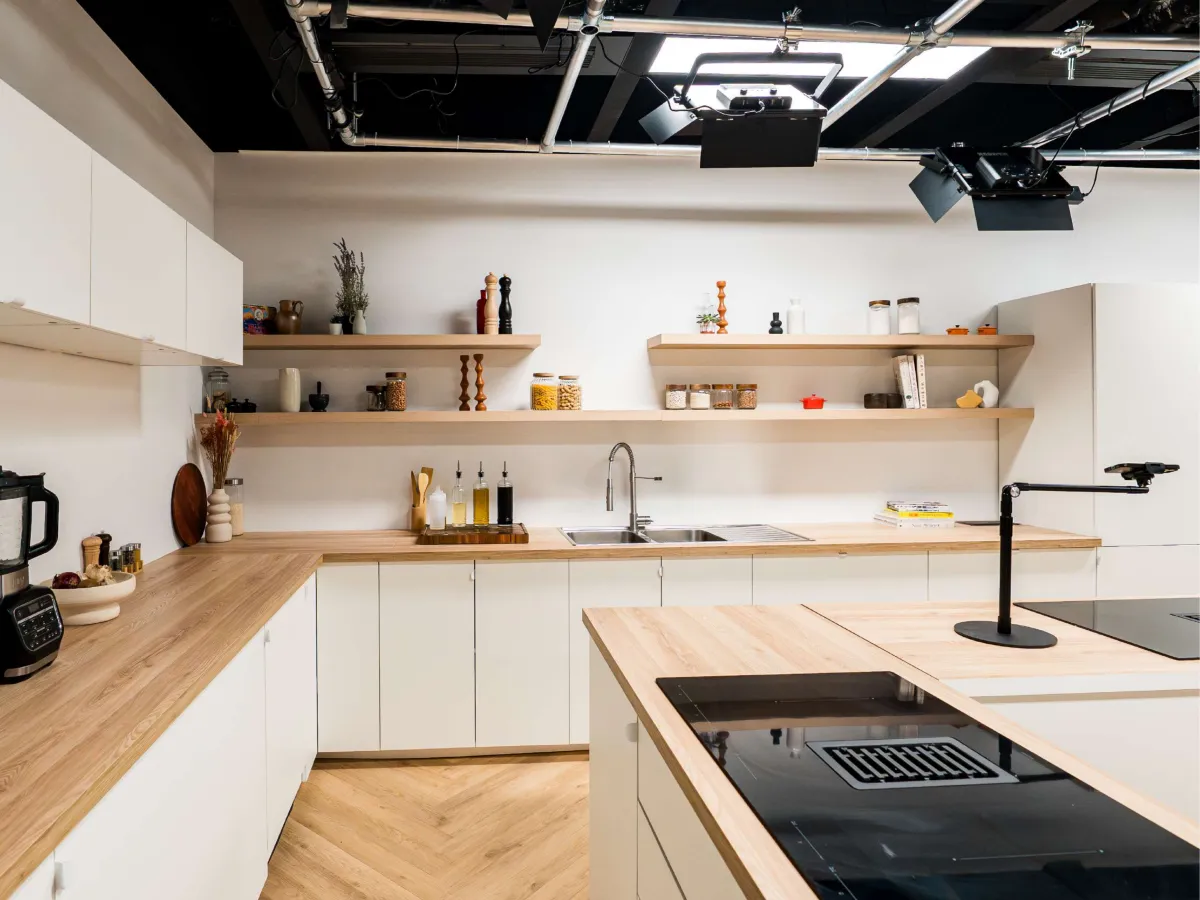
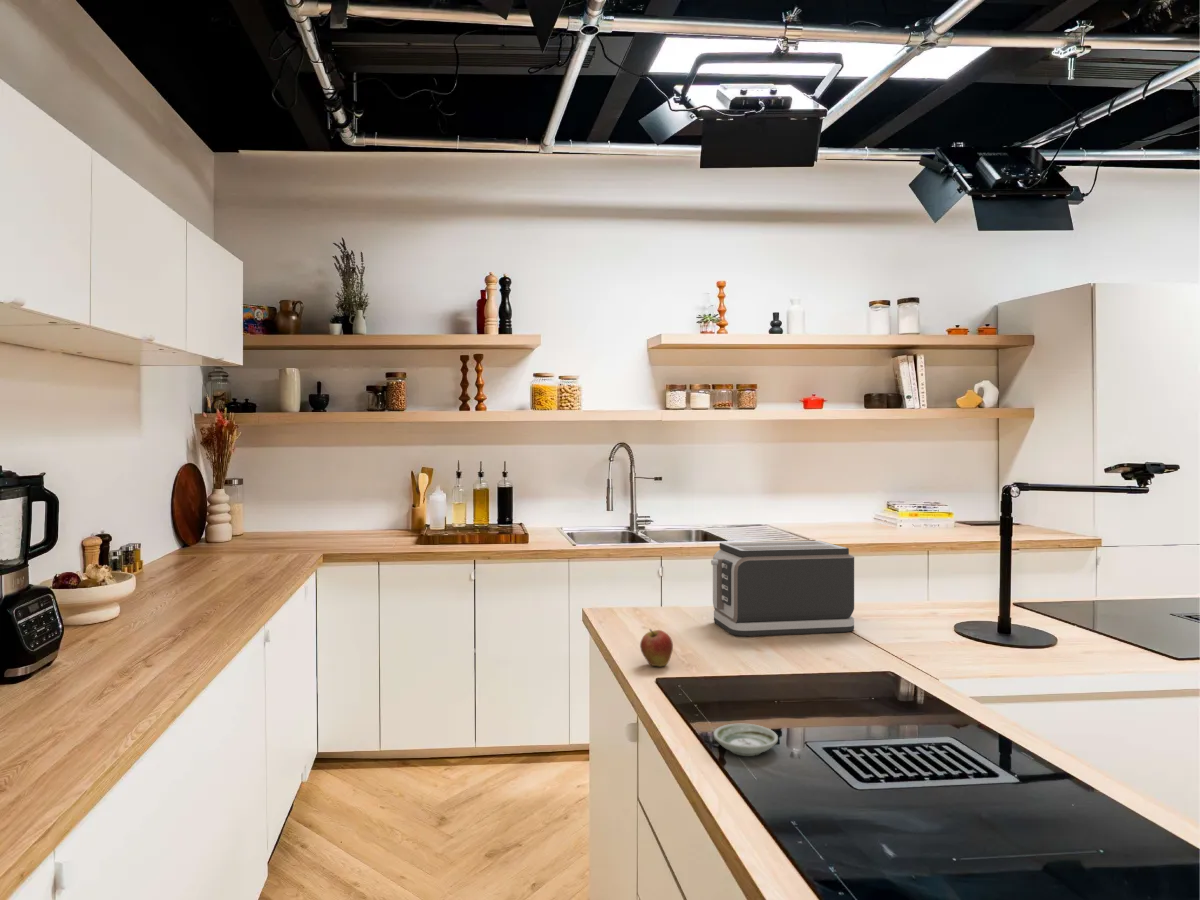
+ toaster [710,540,855,637]
+ fruit [639,628,674,668]
+ saucer [713,723,779,757]
